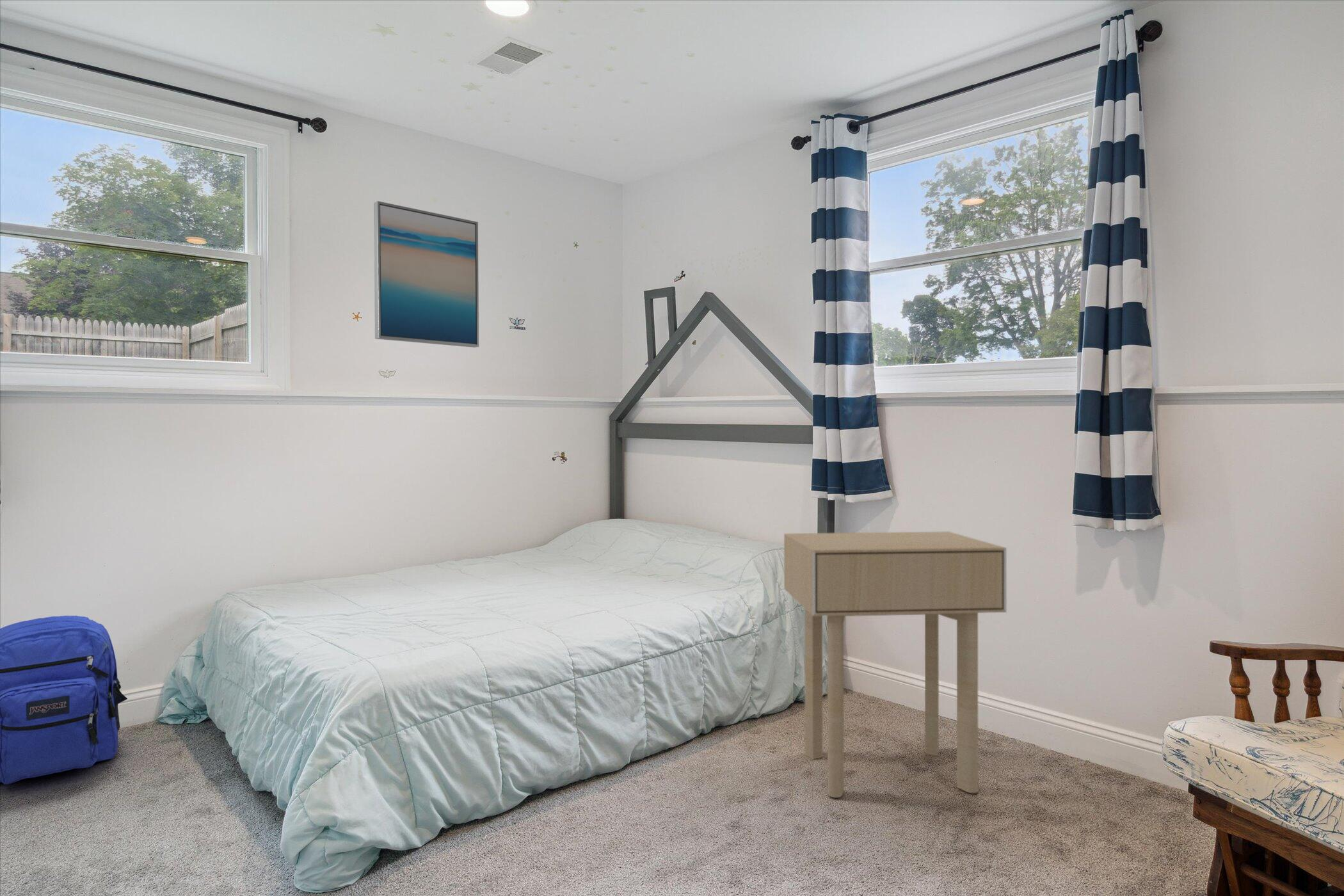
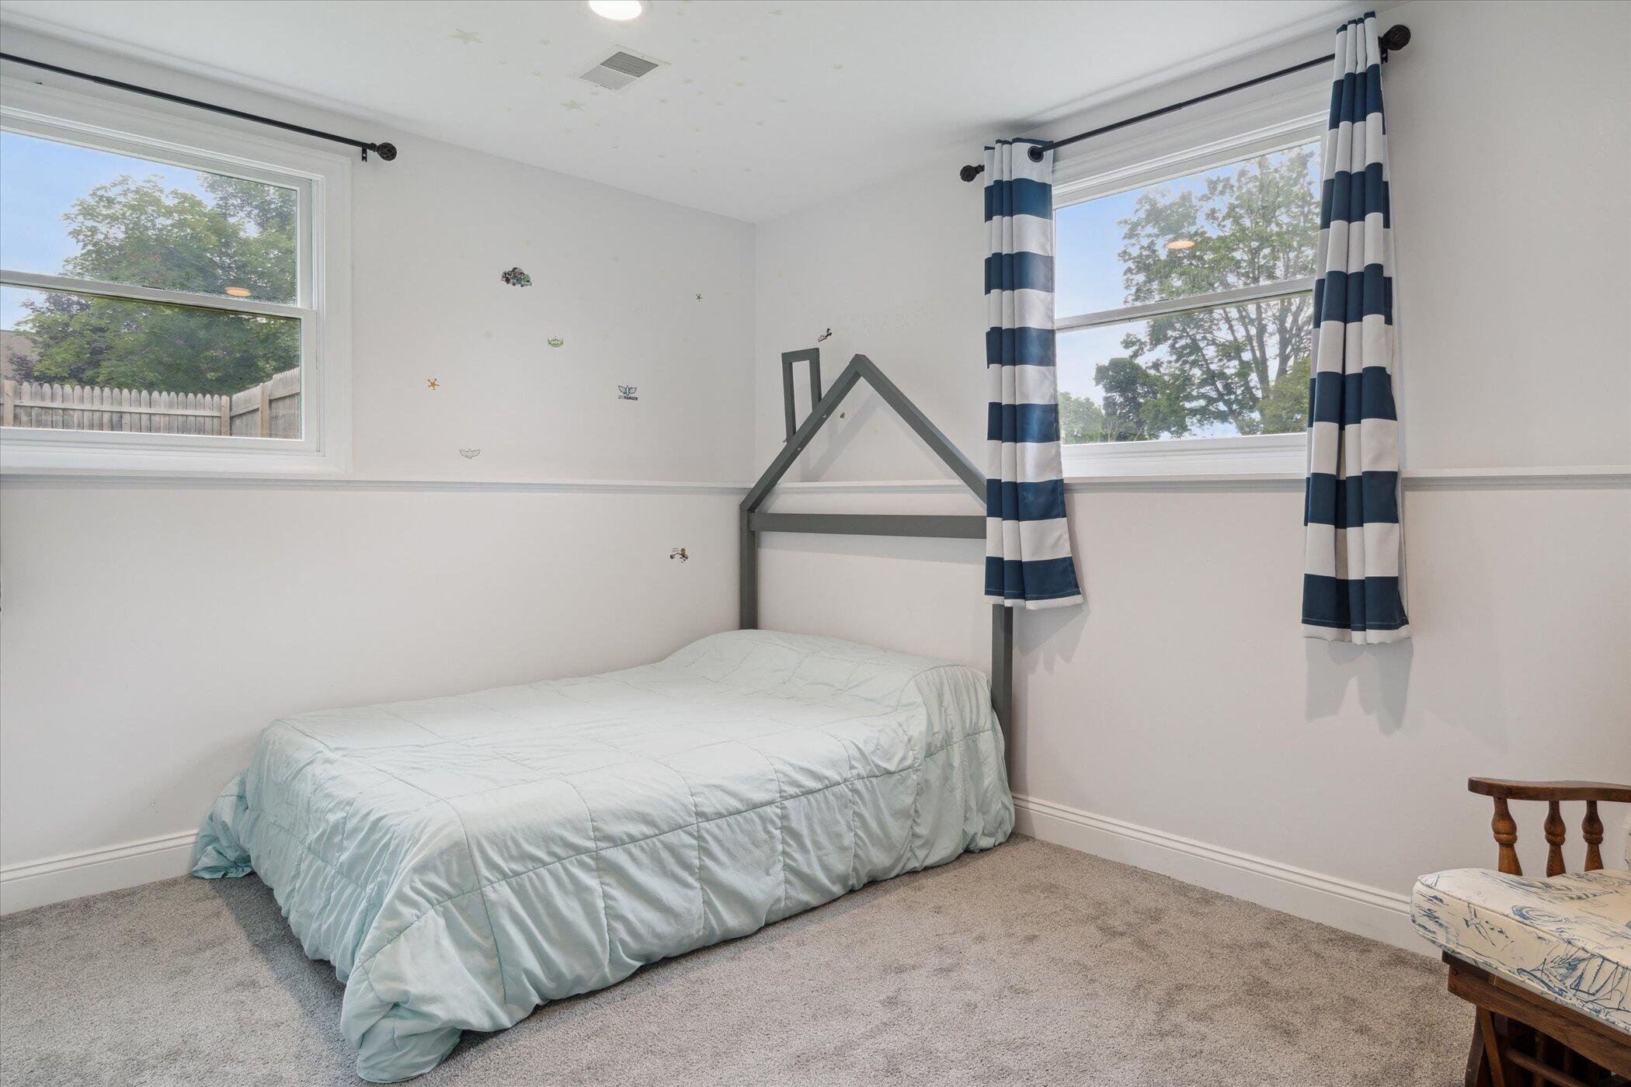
- wall art [373,200,479,348]
- side table [783,531,1007,798]
- backpack [0,615,128,785]
